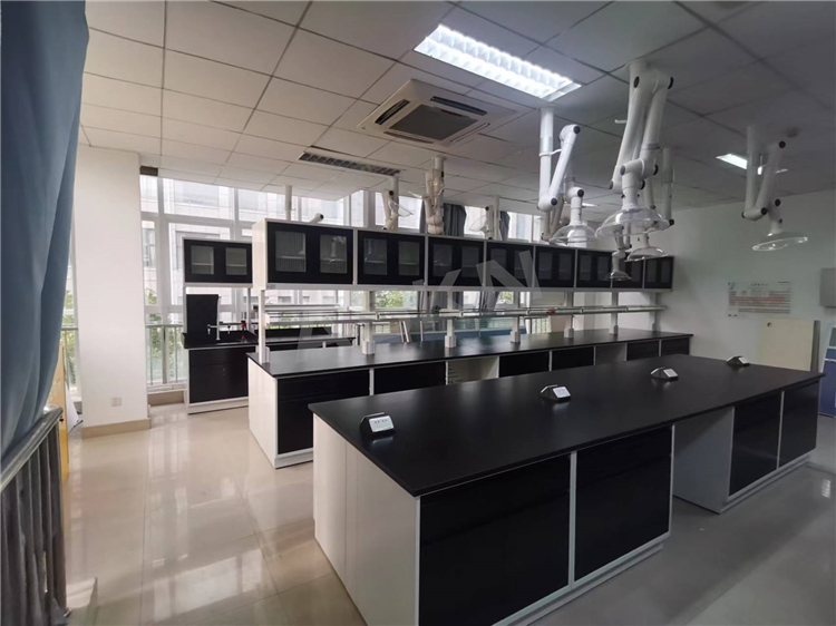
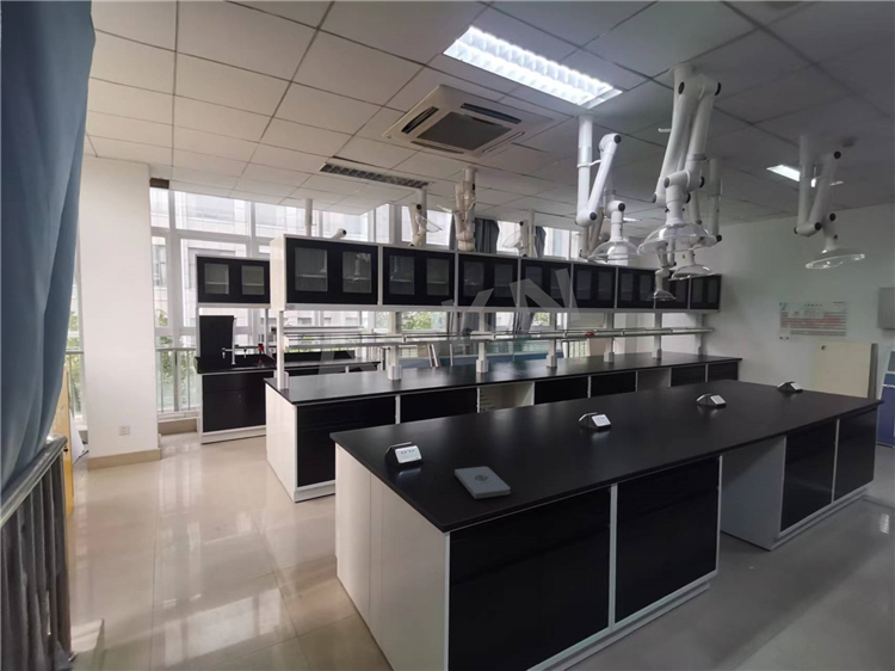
+ notepad [453,466,511,500]
